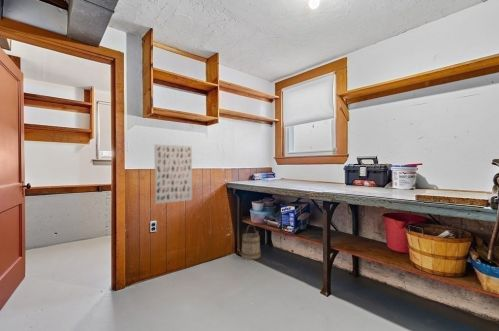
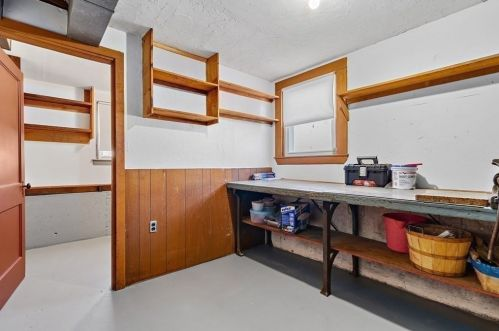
- bucket [240,224,262,260]
- wall art [154,143,193,205]
